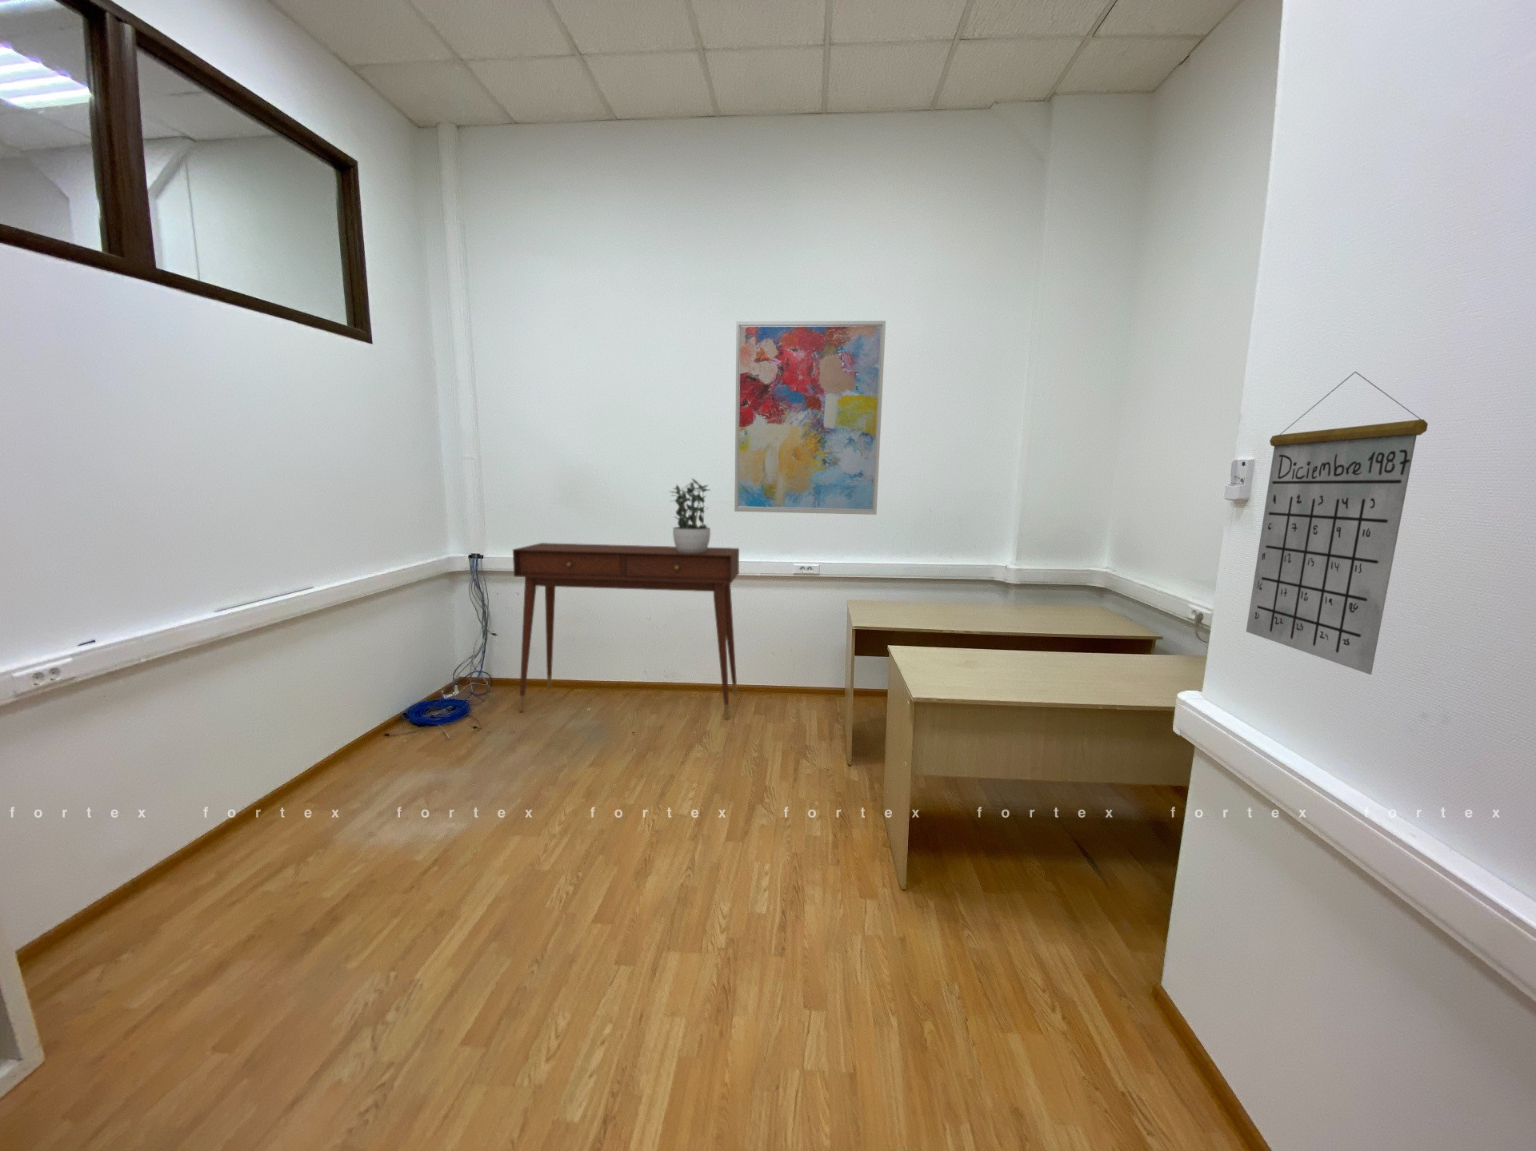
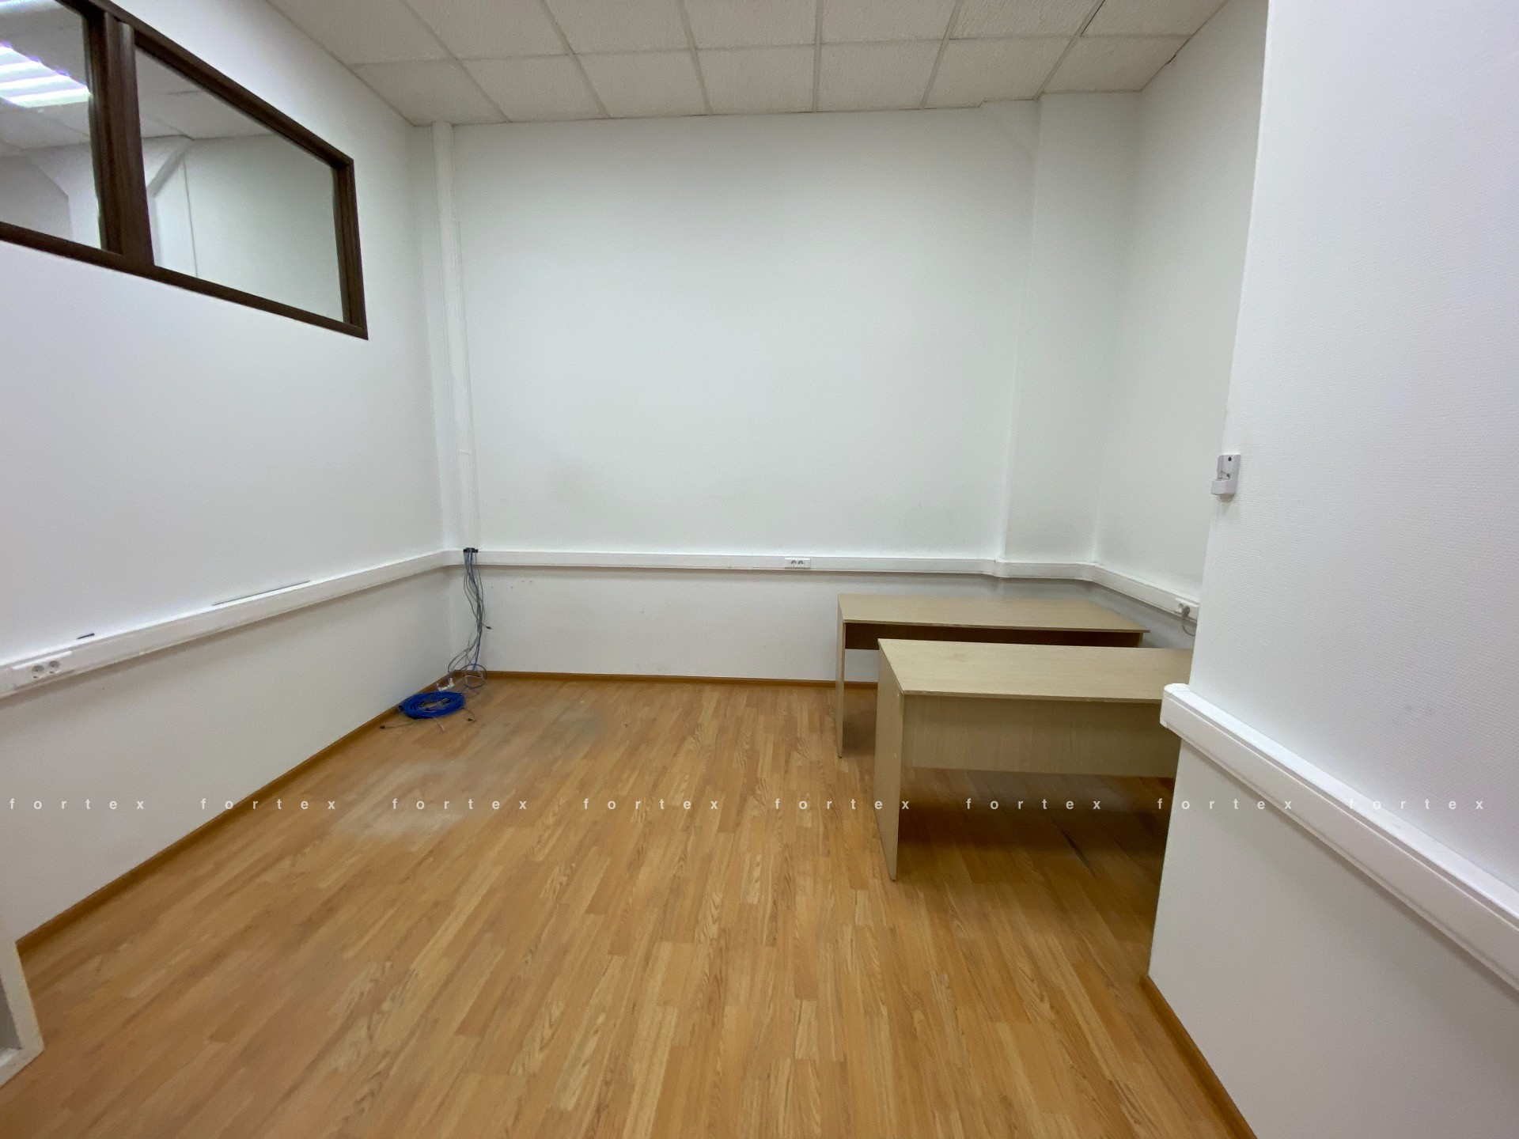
- wall art [734,319,887,515]
- calendar [1246,371,1428,676]
- desk [512,542,740,721]
- potted plant [668,478,711,553]
